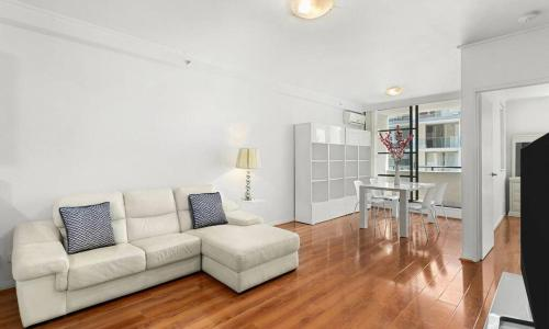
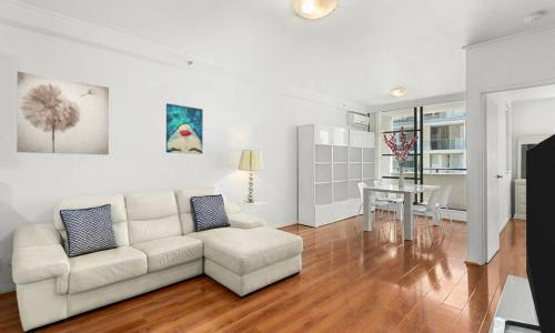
+ wall art [165,102,204,155]
+ wall art [16,70,110,157]
